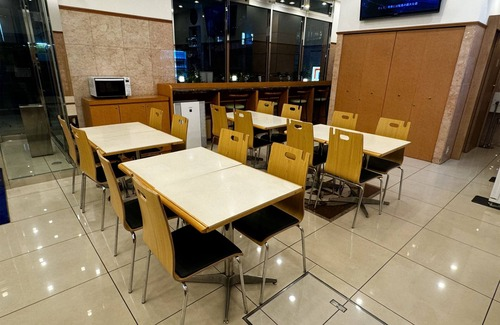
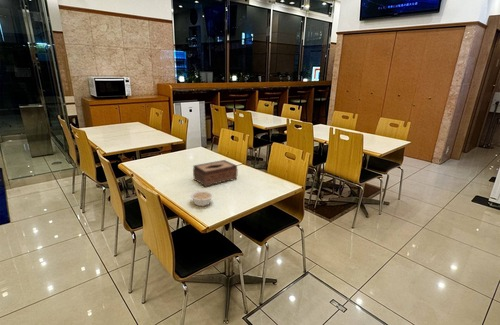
+ tissue box [192,159,239,188]
+ legume [189,189,214,207]
